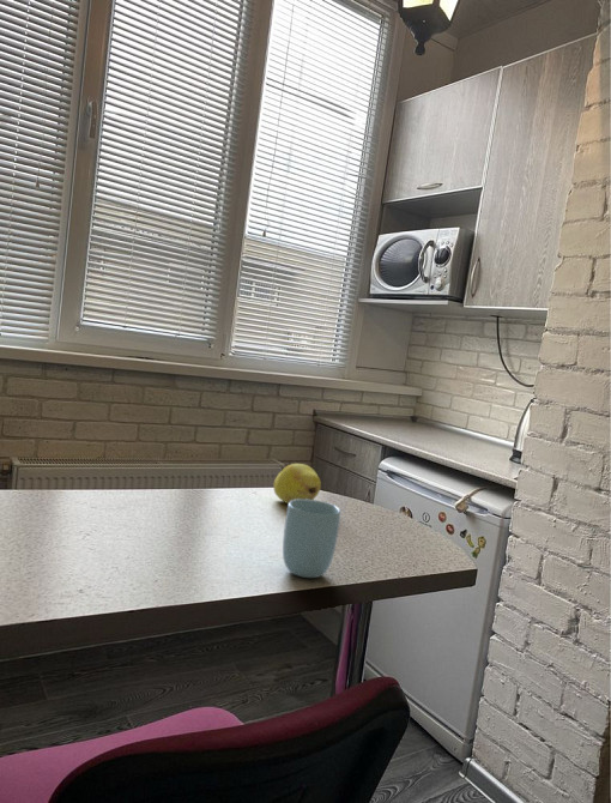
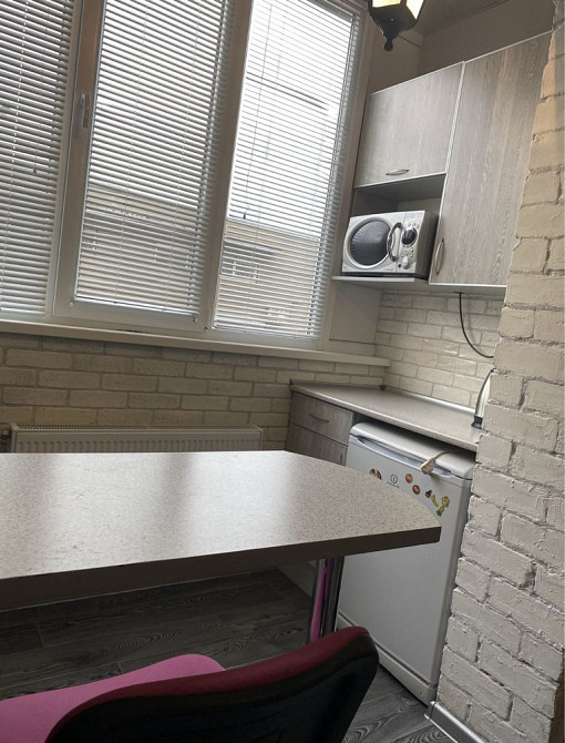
- cup [282,500,341,579]
- fruit [272,463,322,505]
